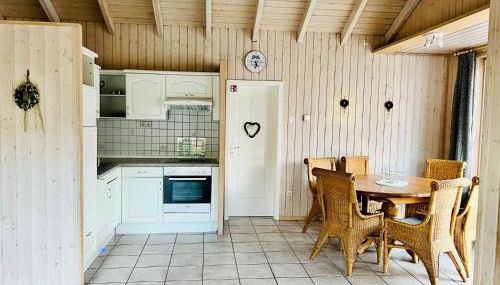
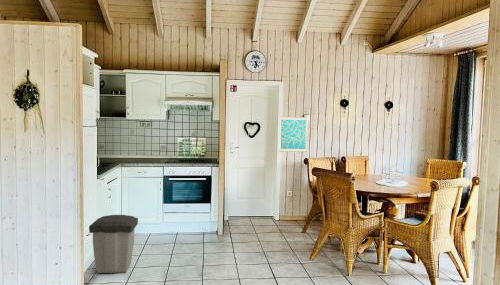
+ trash can [88,214,139,274]
+ wall art [278,116,309,153]
